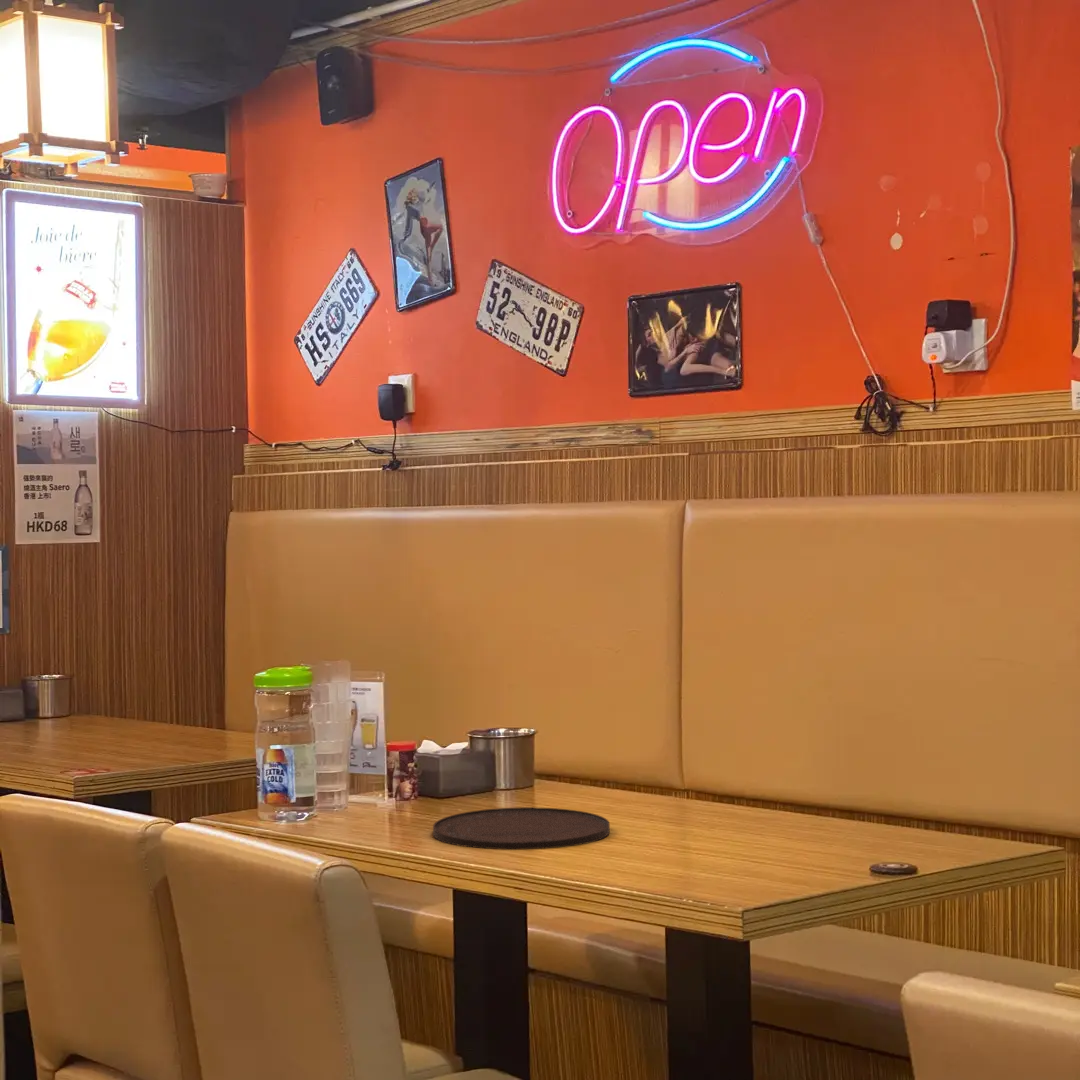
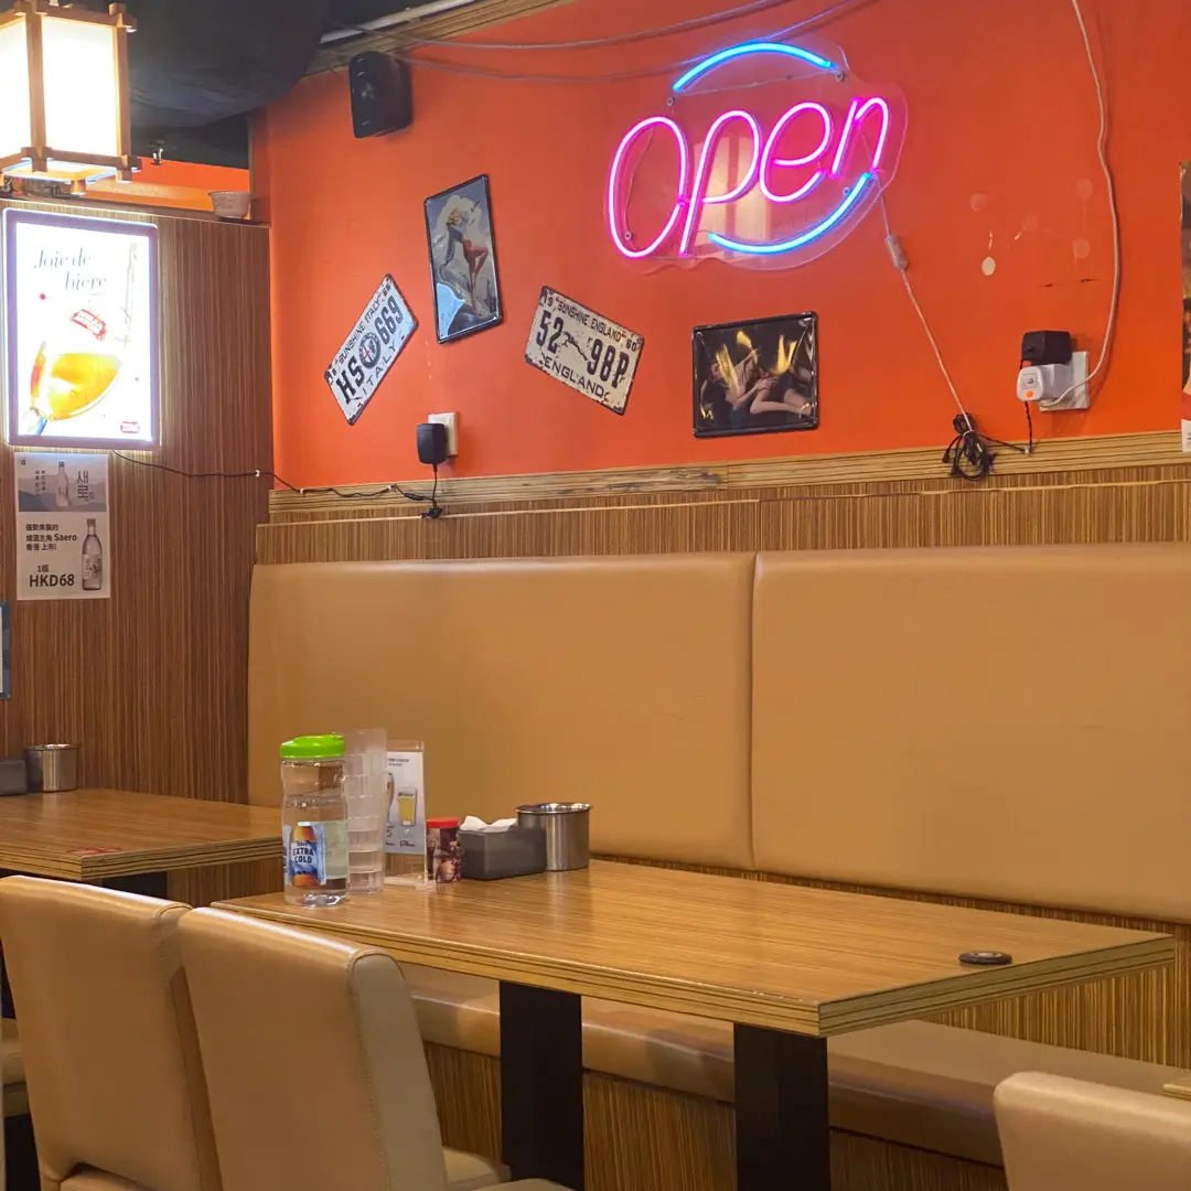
- plate [432,806,611,850]
